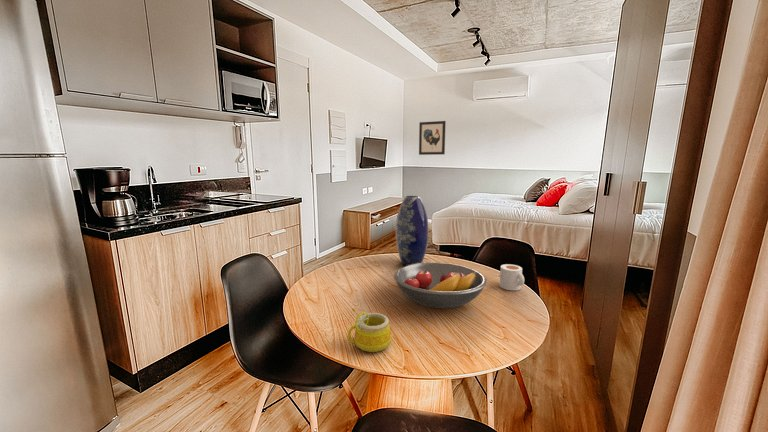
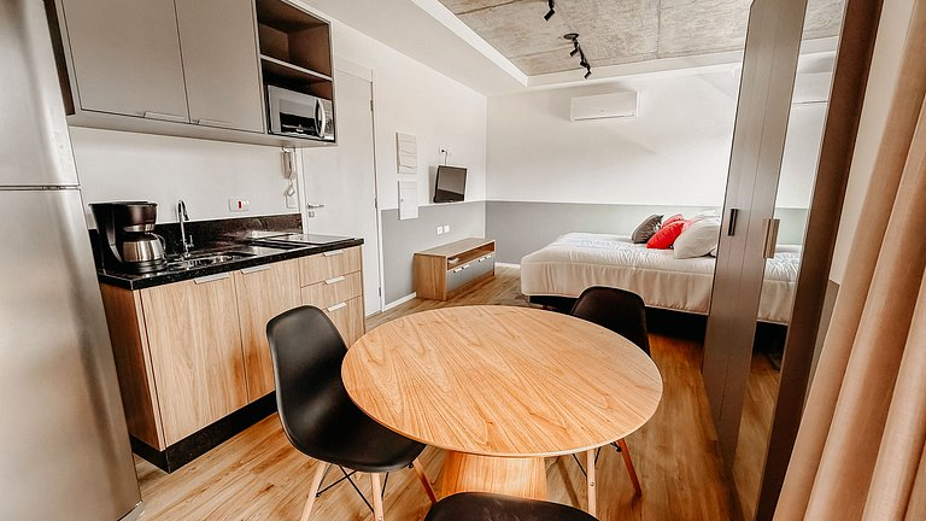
- vase [395,195,429,266]
- mug [347,308,392,353]
- wall art [418,120,447,156]
- mug [499,263,525,291]
- fruit bowl [393,261,488,309]
